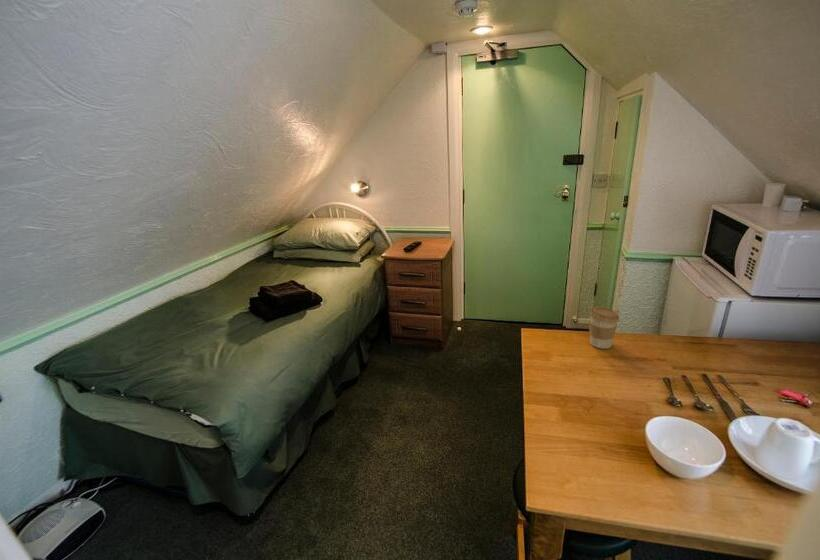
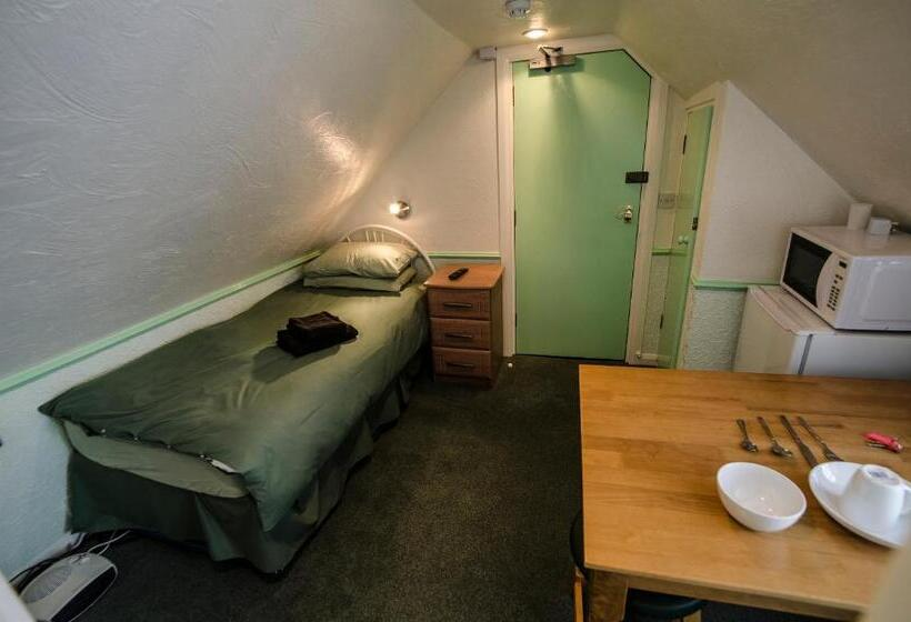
- coffee cup [588,306,620,350]
